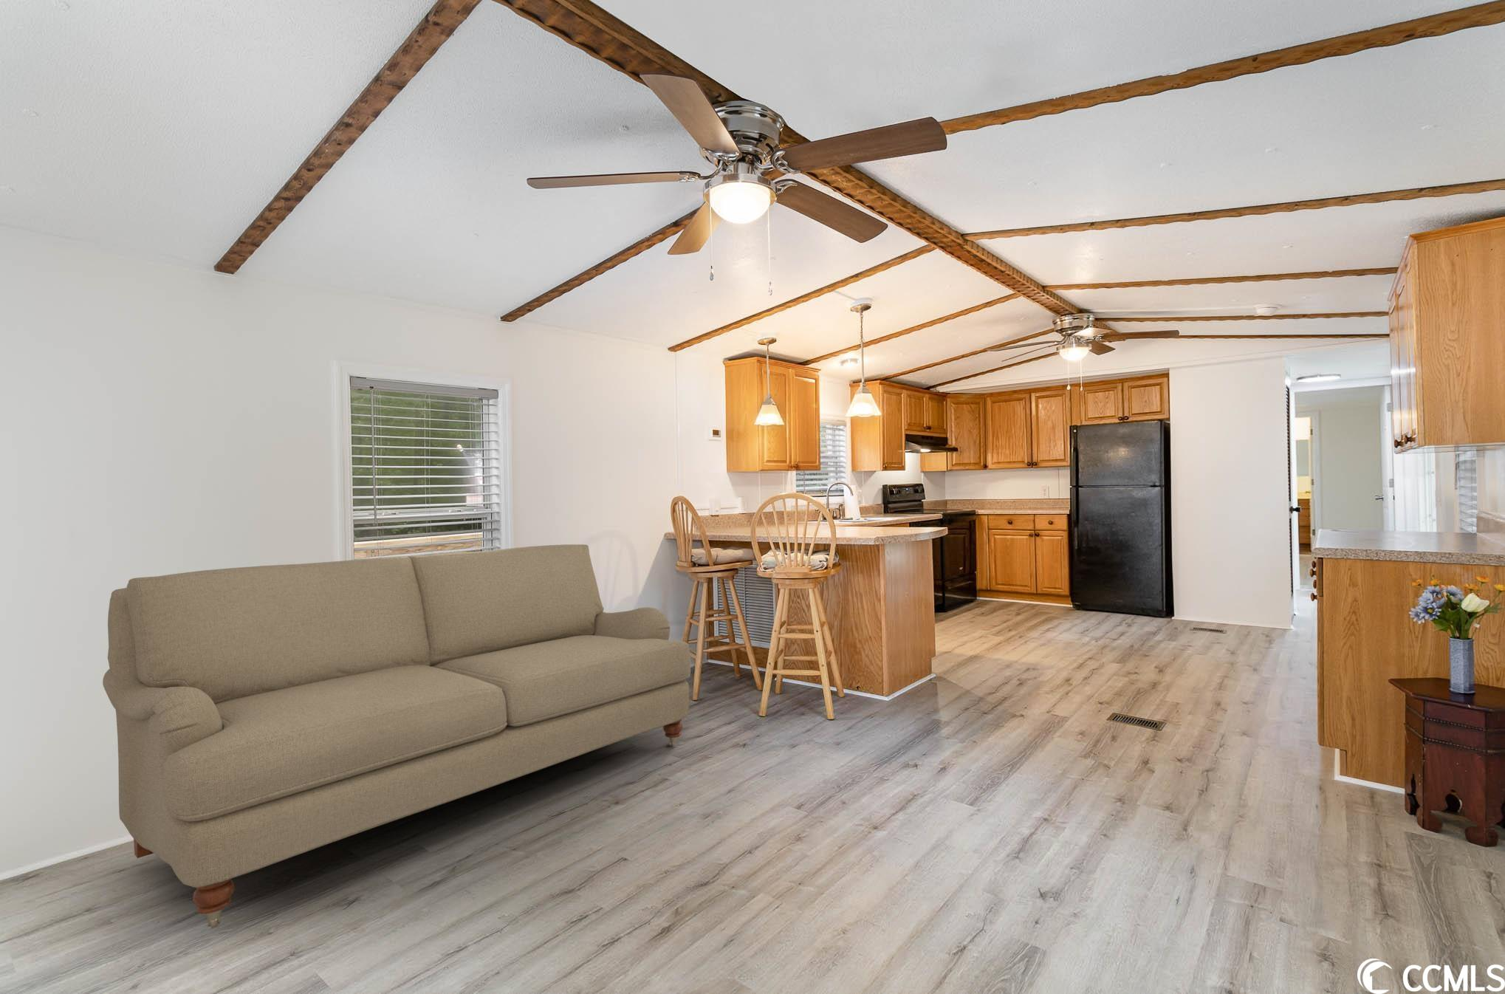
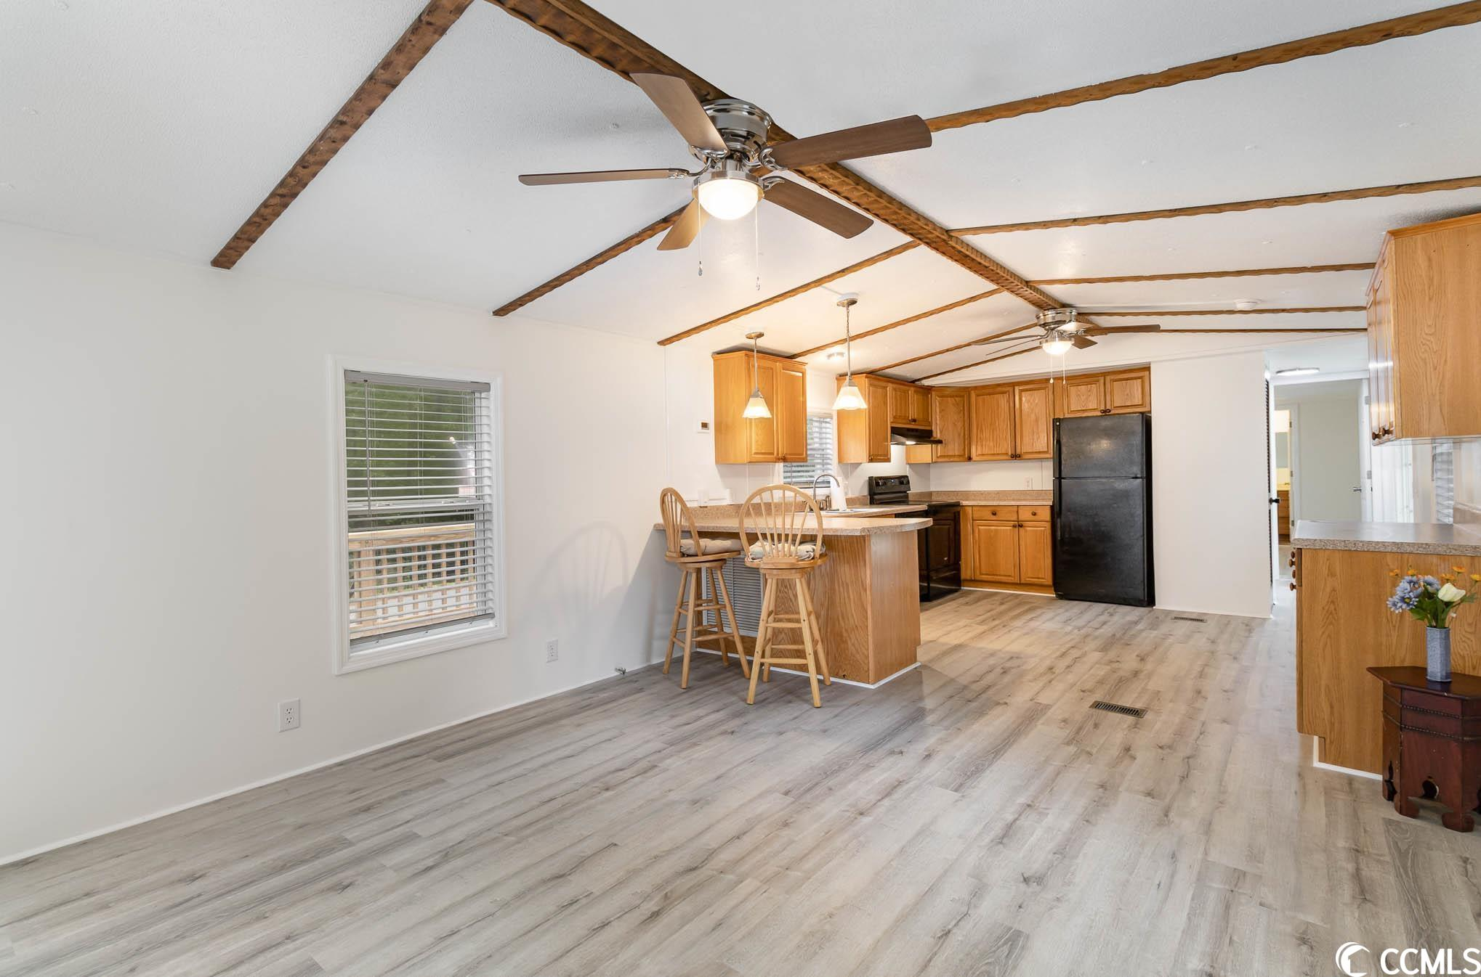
- sofa [102,544,691,929]
